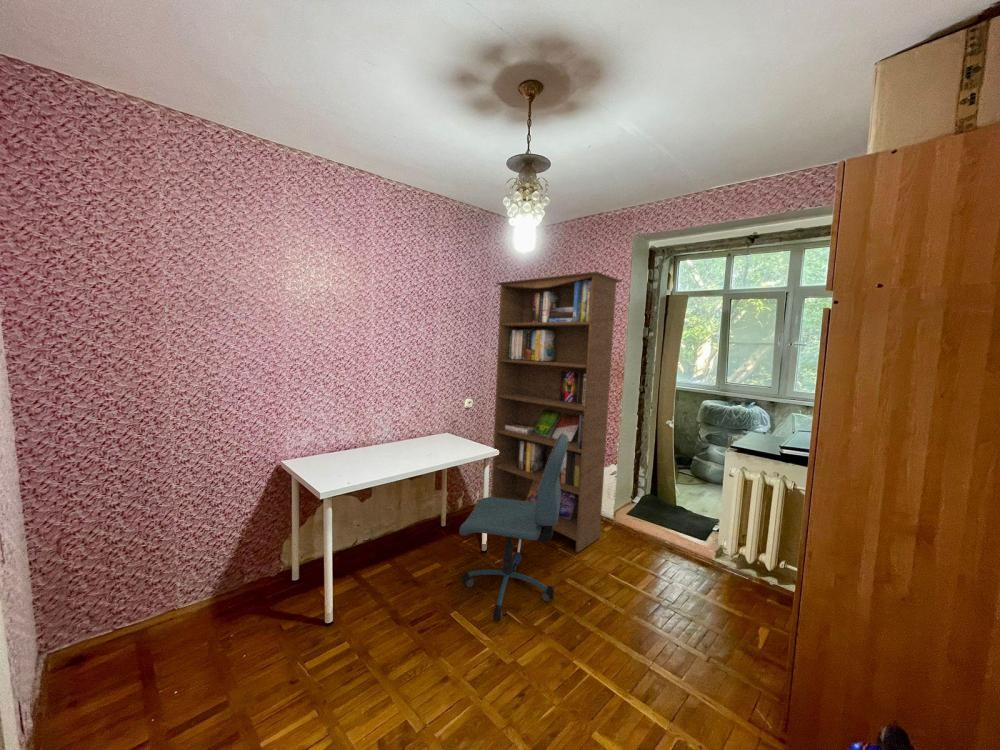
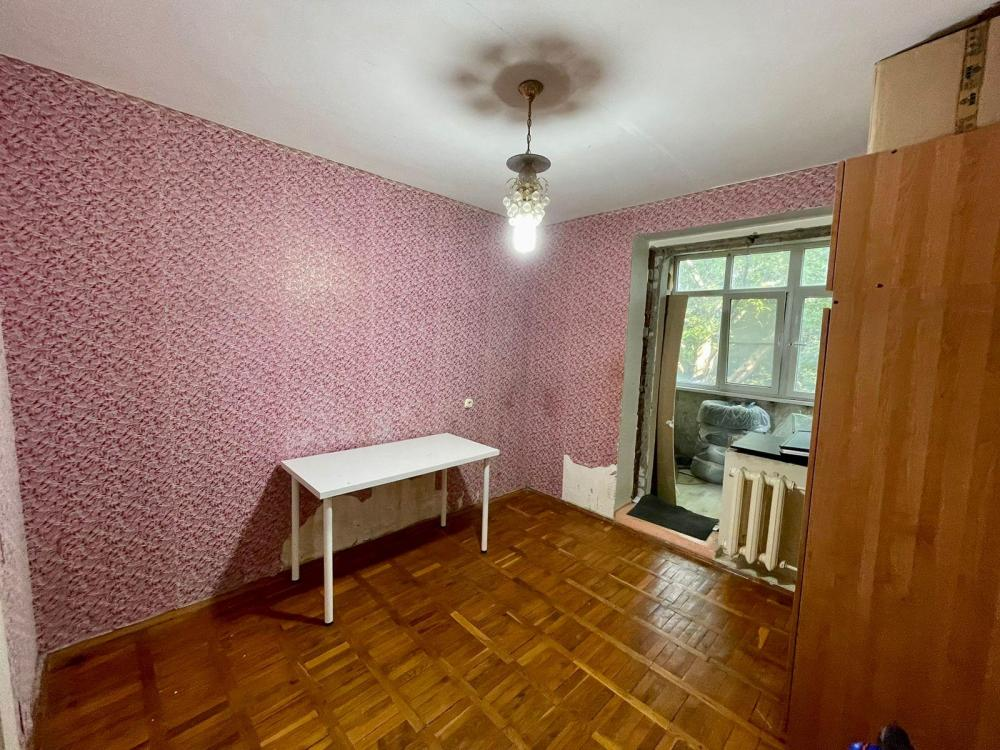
- bookcase [490,271,623,554]
- office chair [459,433,568,621]
